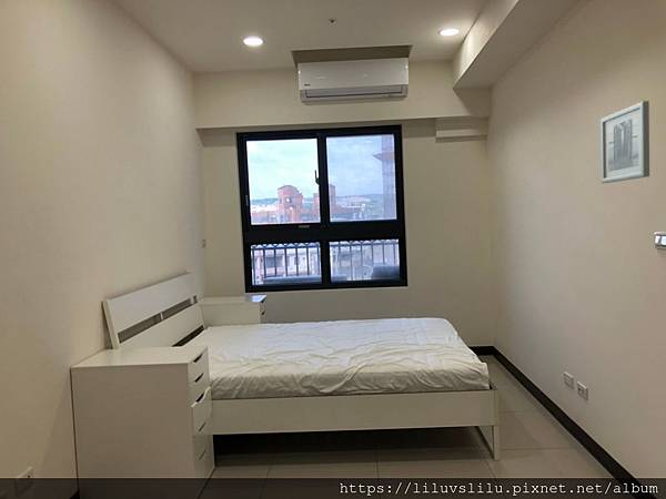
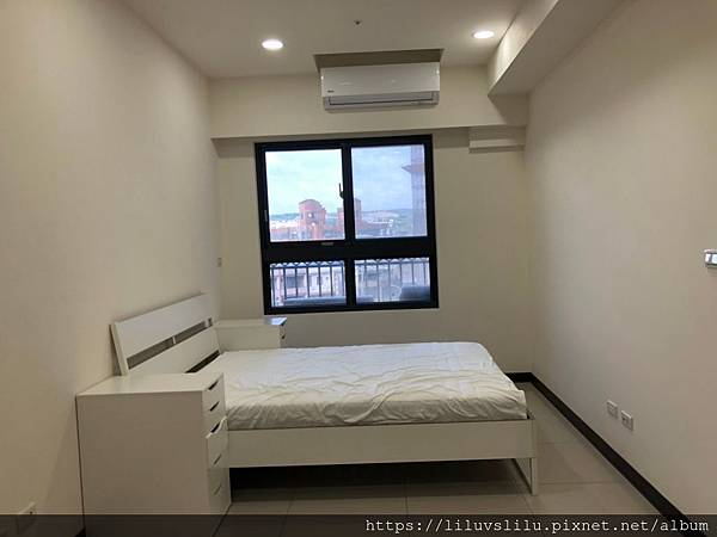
- wall art [599,100,650,184]
